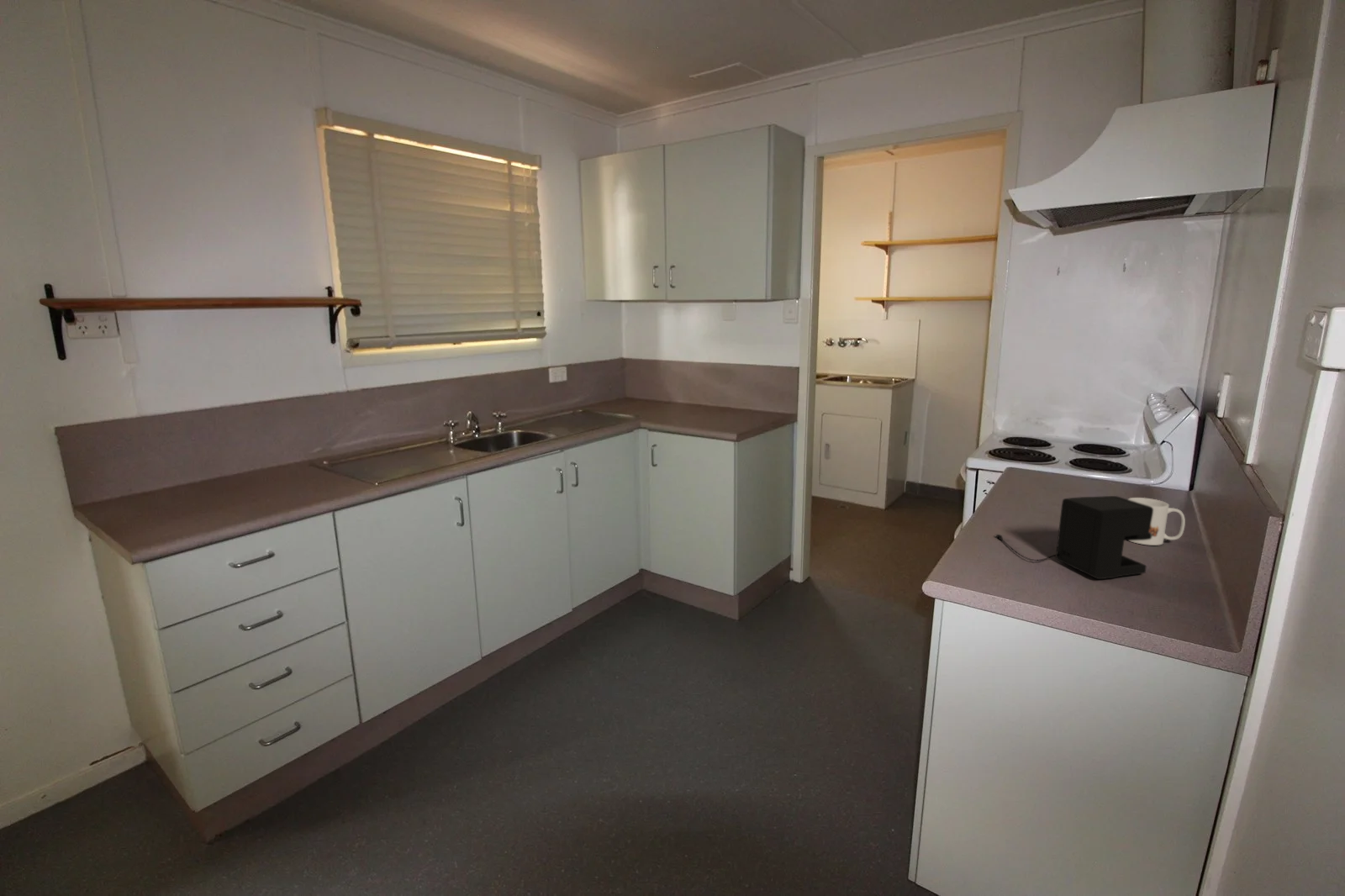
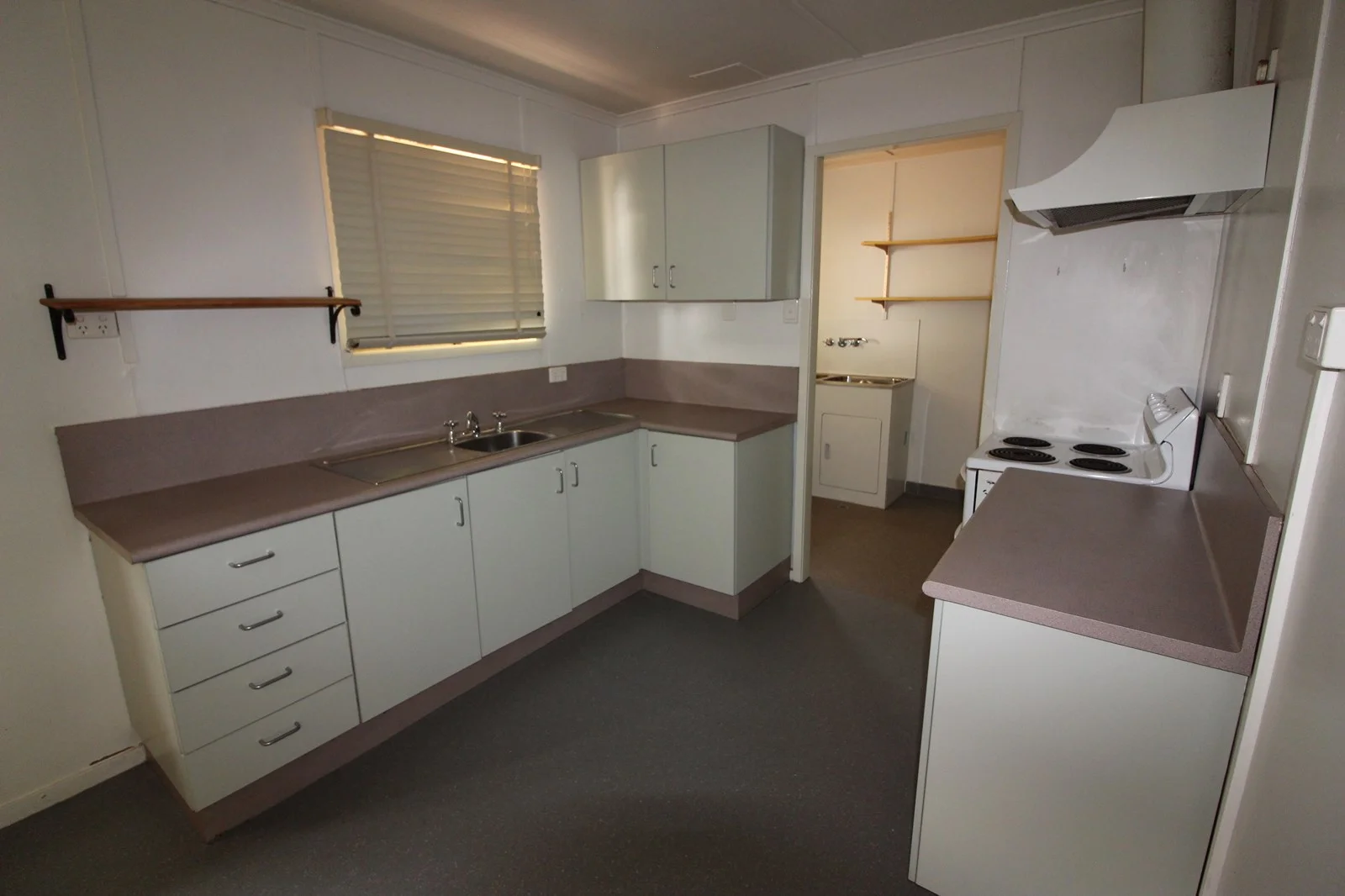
- coffee maker [994,495,1153,580]
- mug [1127,497,1186,546]
